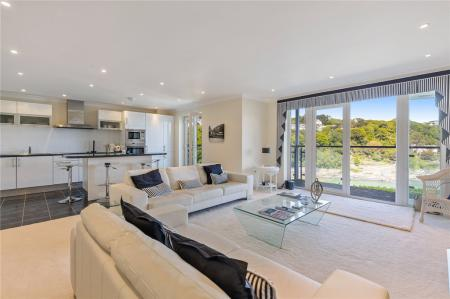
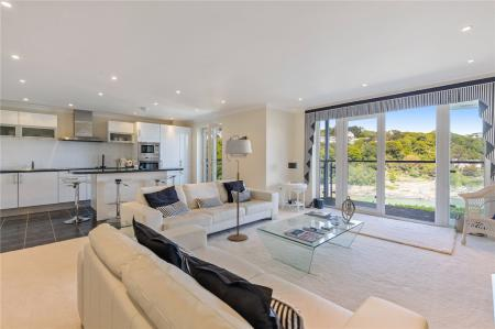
+ floor lamp [224,134,253,242]
